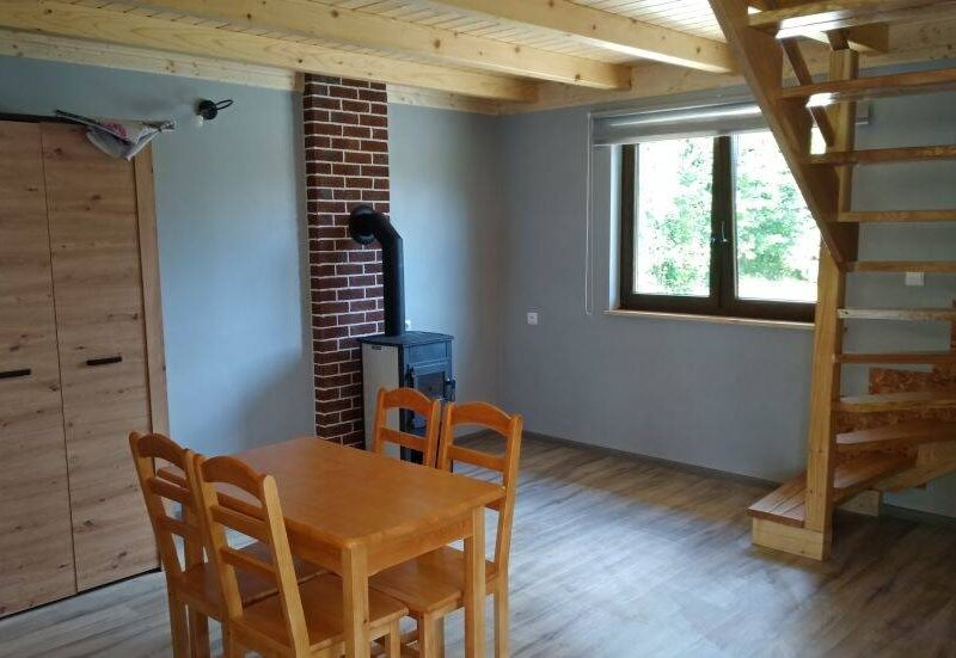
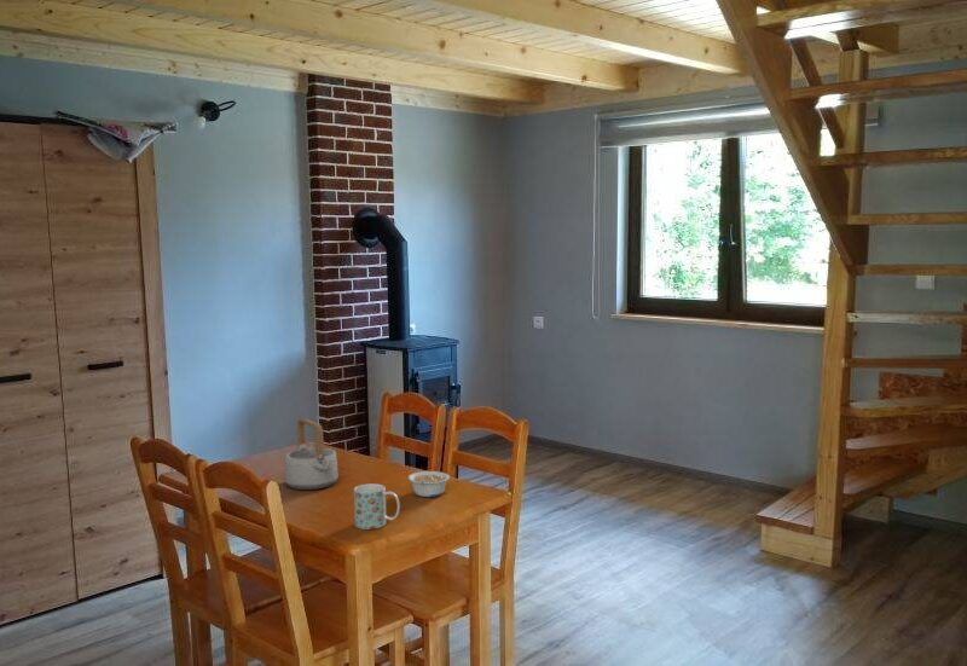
+ mug [353,482,401,531]
+ legume [407,470,451,498]
+ teapot [283,418,340,491]
